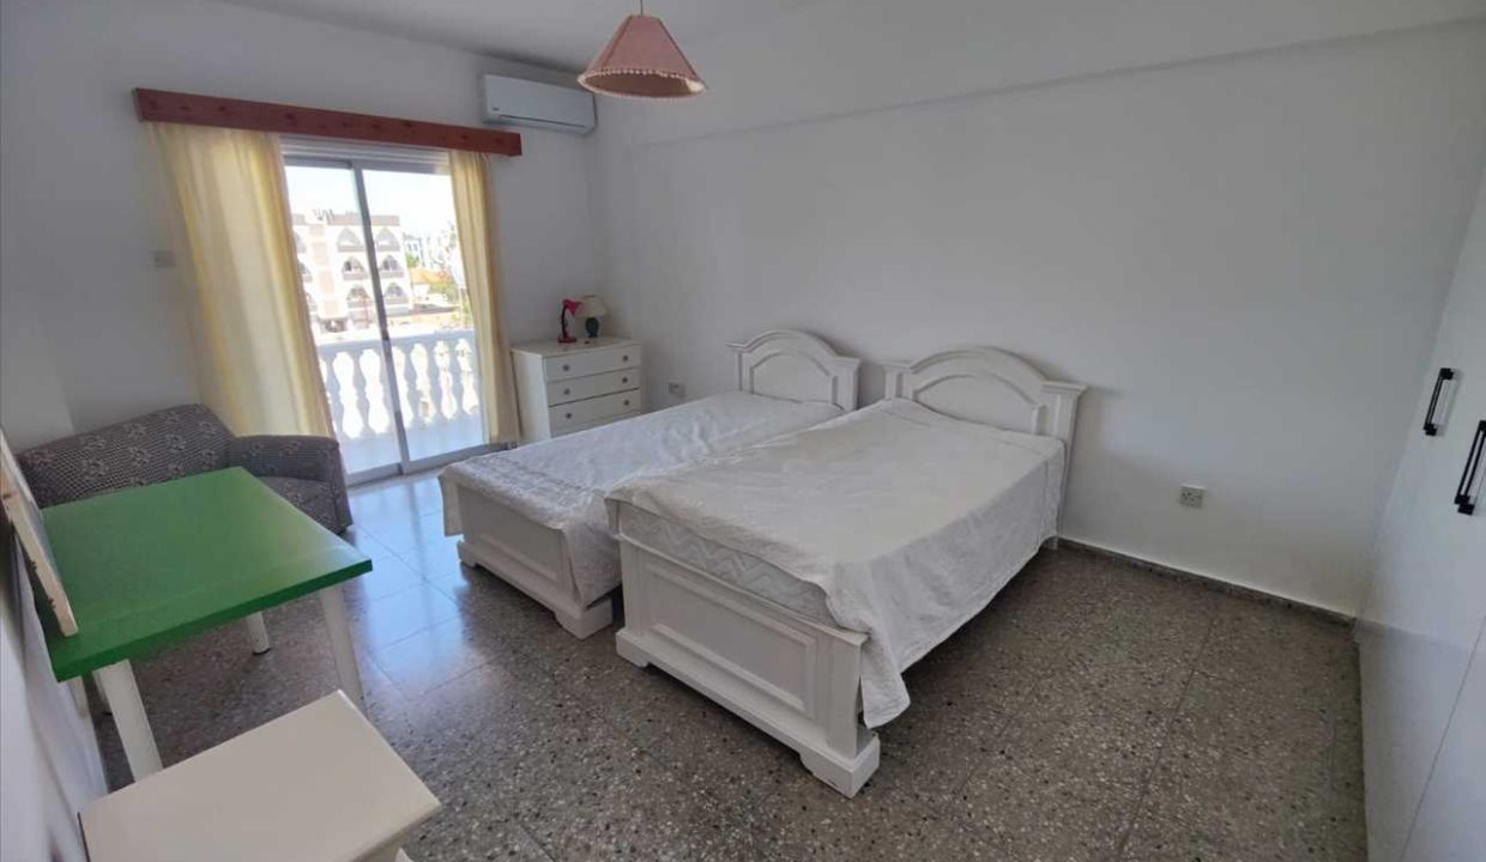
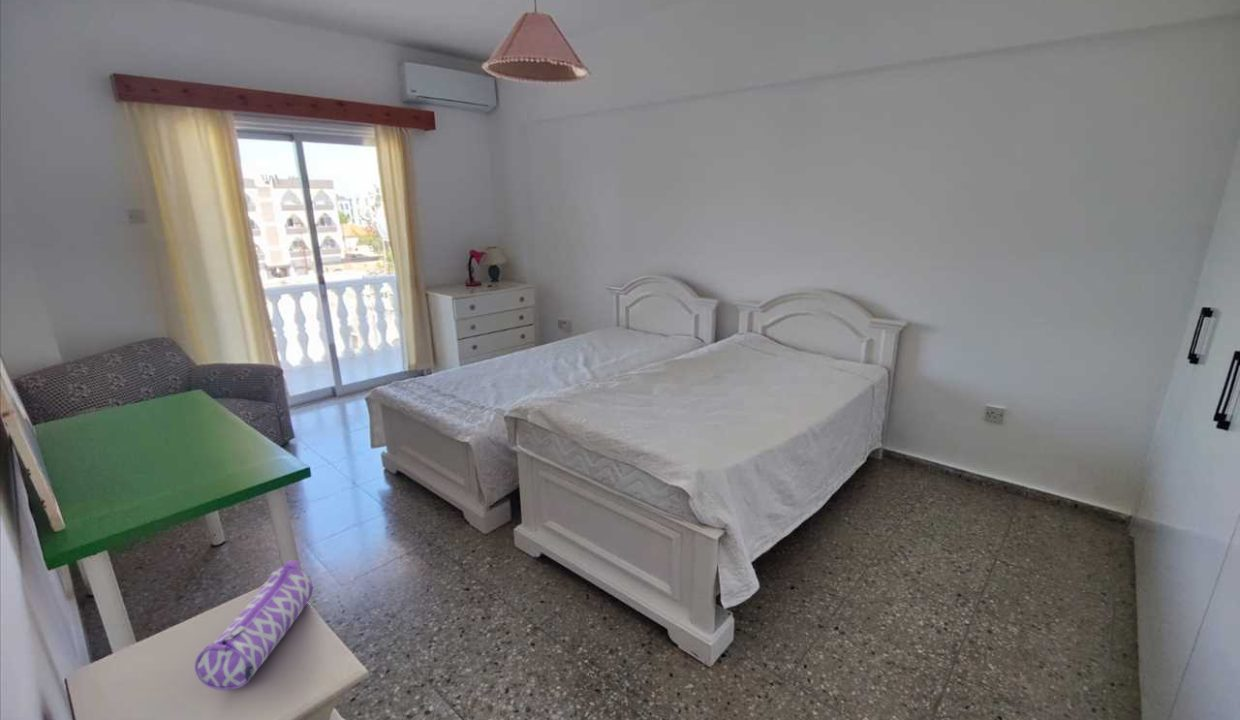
+ pencil case [194,560,314,691]
